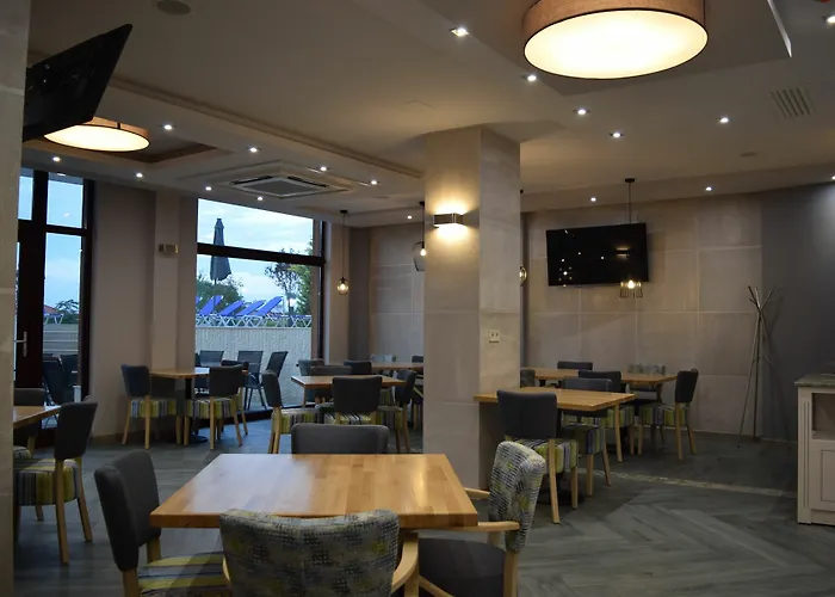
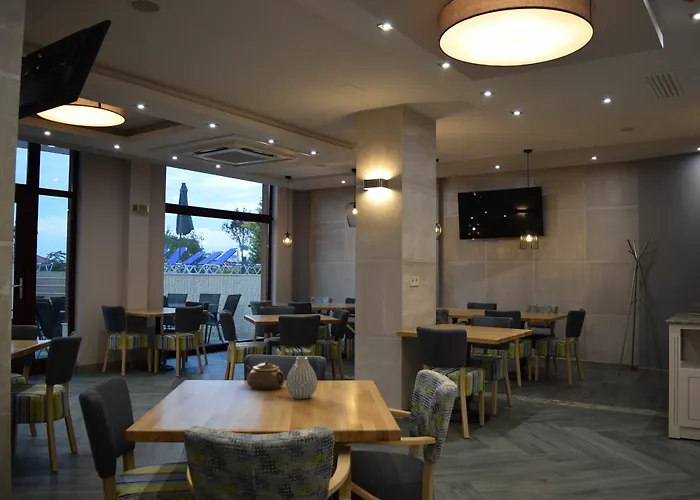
+ vase [285,356,318,400]
+ teapot [245,361,286,390]
